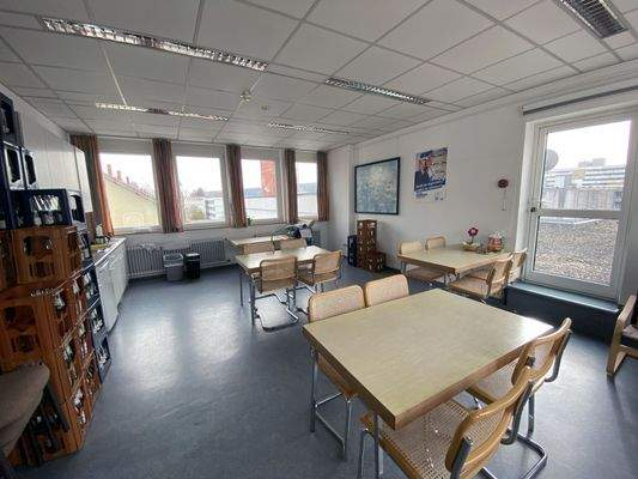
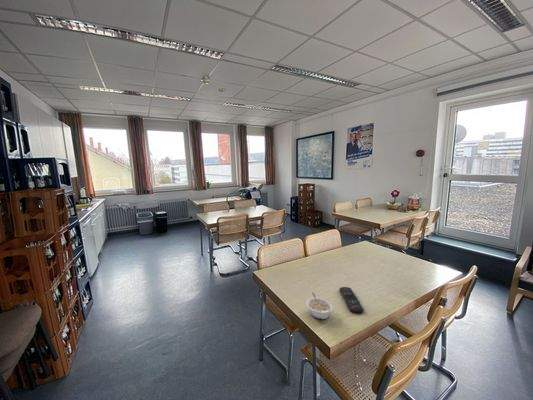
+ legume [305,292,334,320]
+ remote control [339,286,364,314]
